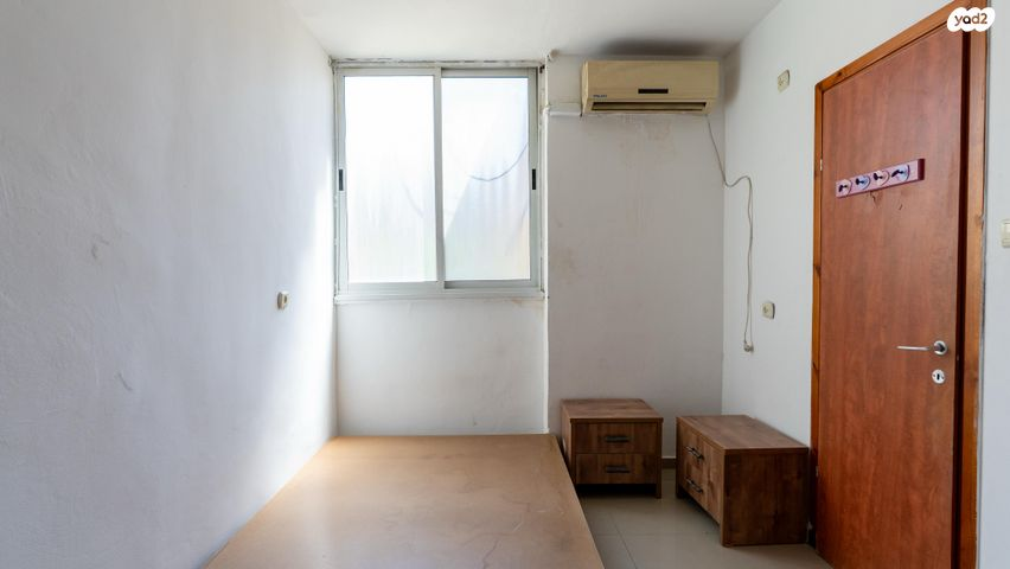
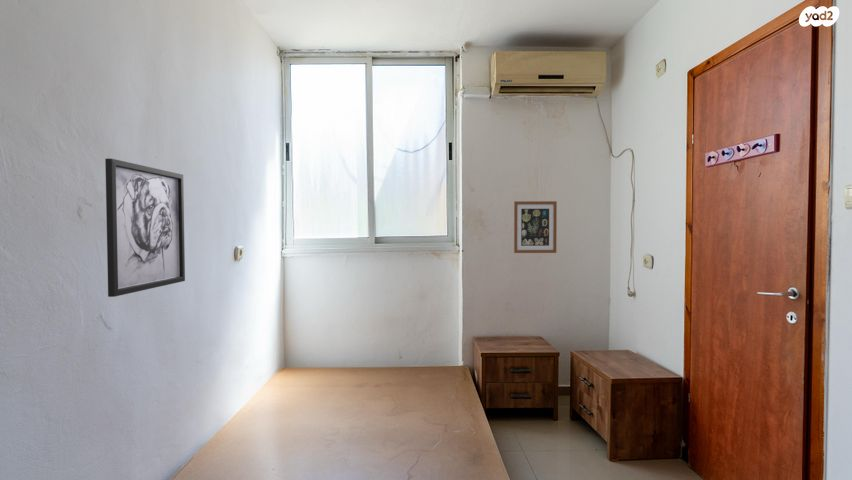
+ wall art [513,200,558,254]
+ wall art [104,158,186,298]
